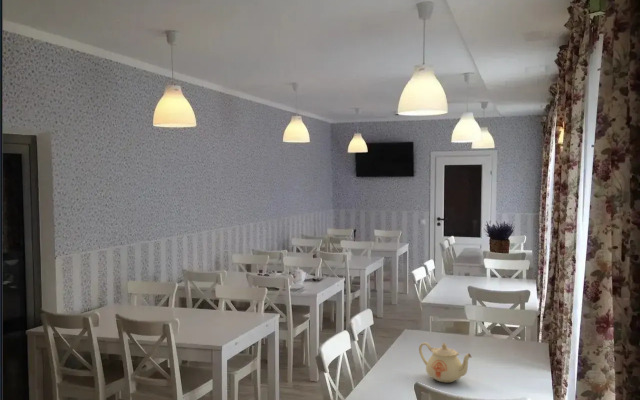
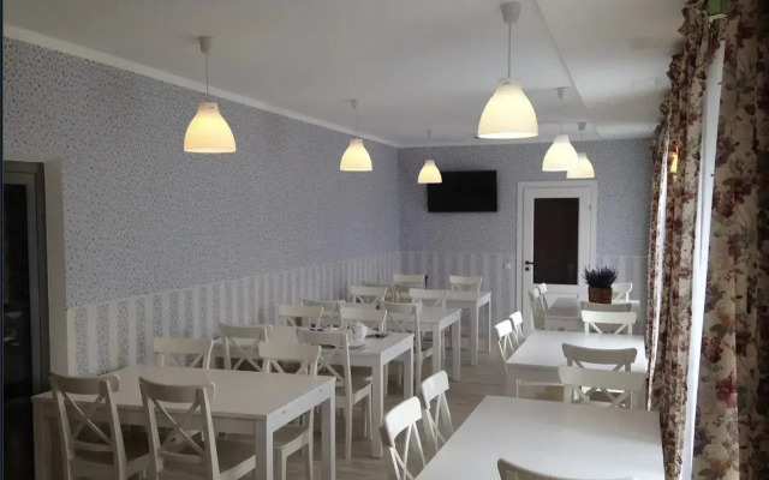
- teapot [418,341,473,384]
